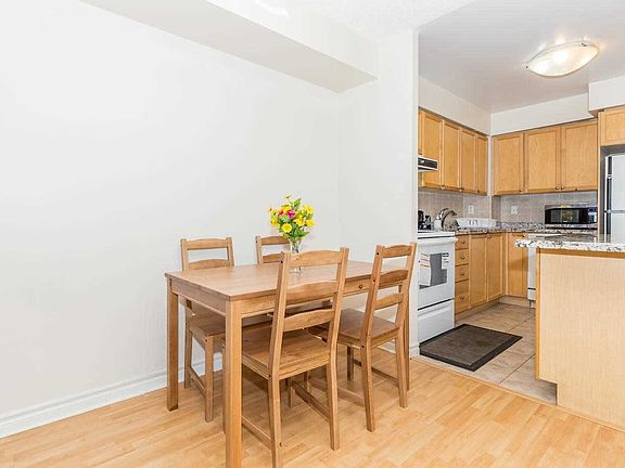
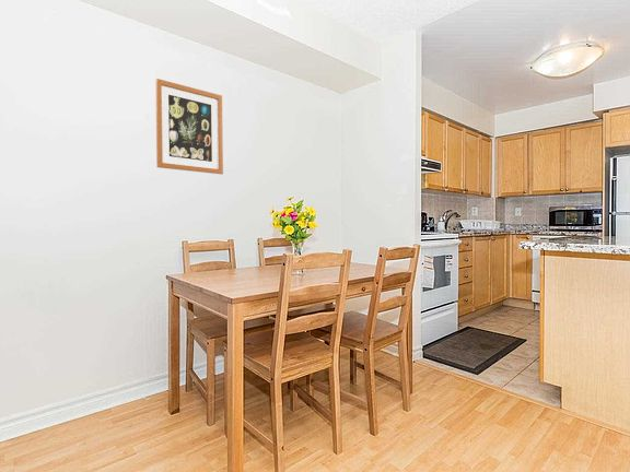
+ wall art [154,78,224,175]
